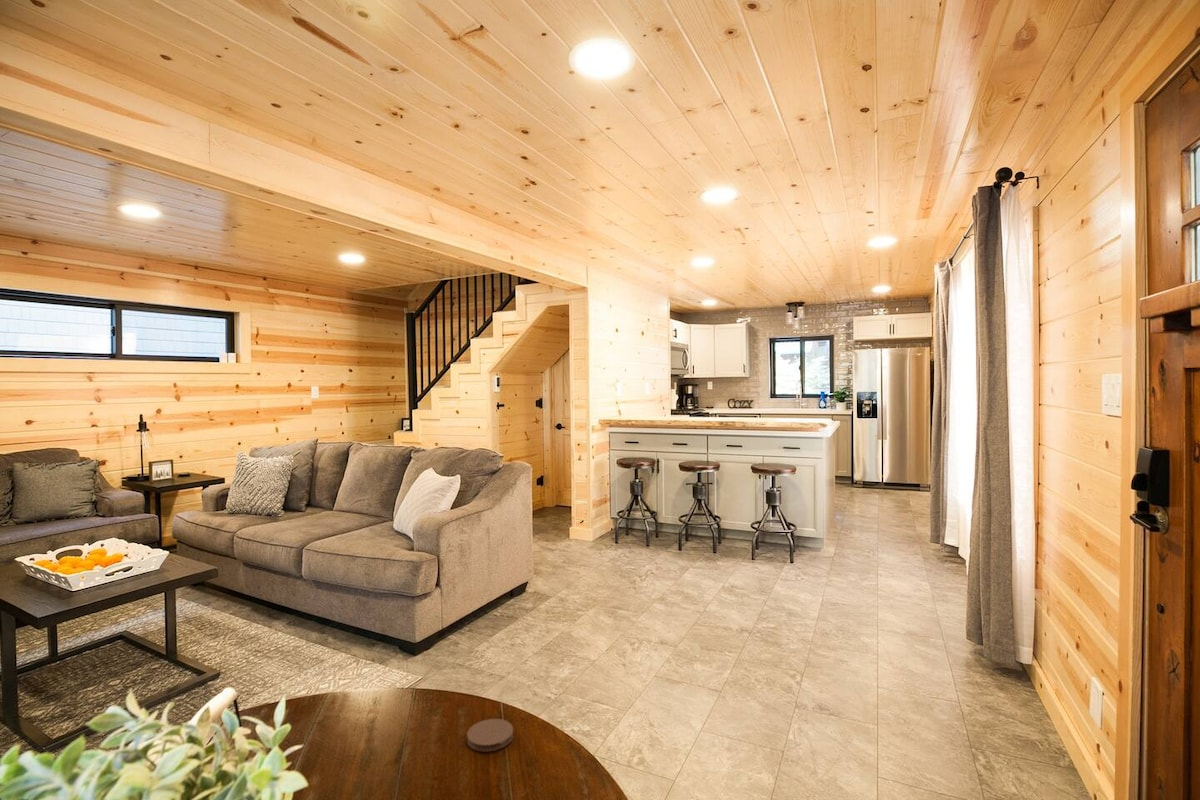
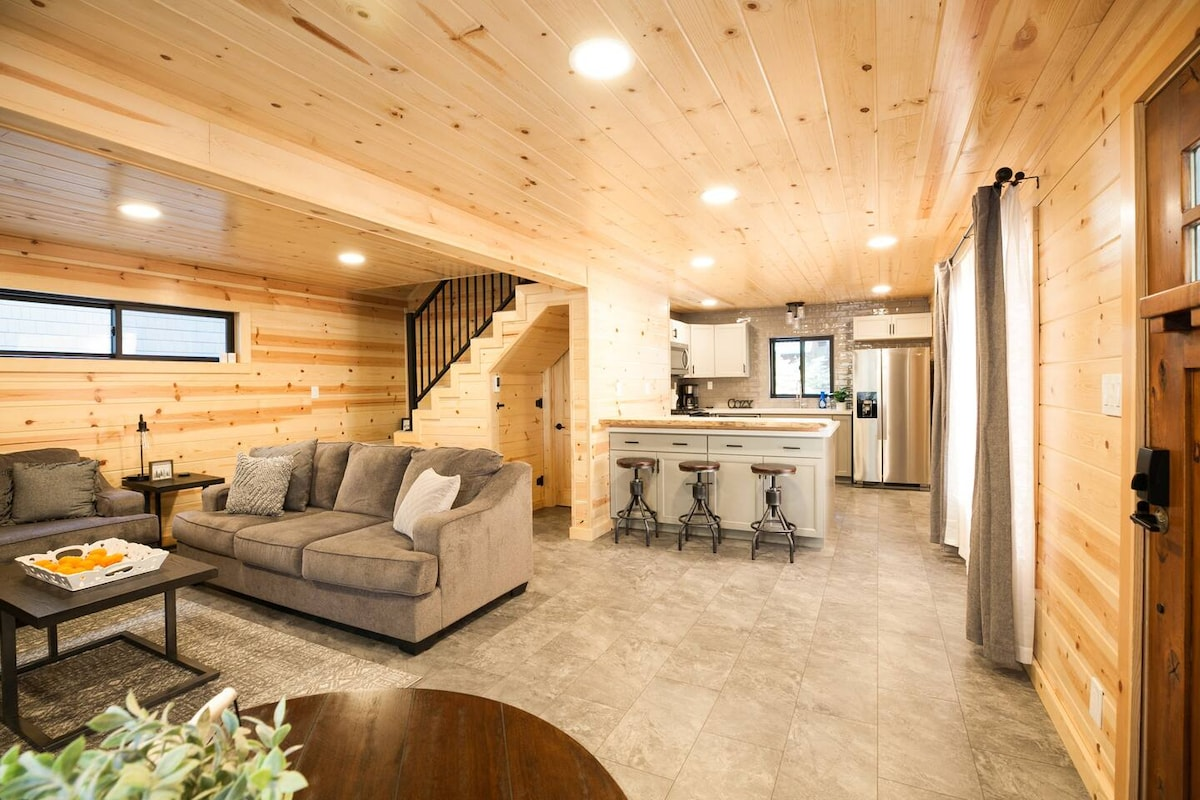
- coaster [466,718,514,752]
